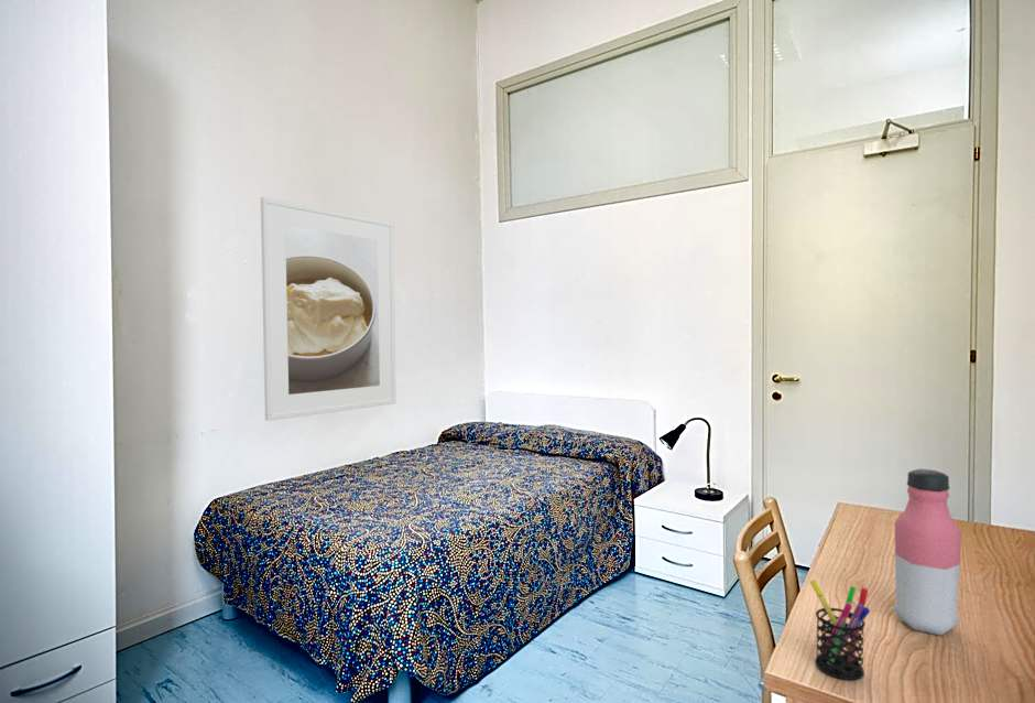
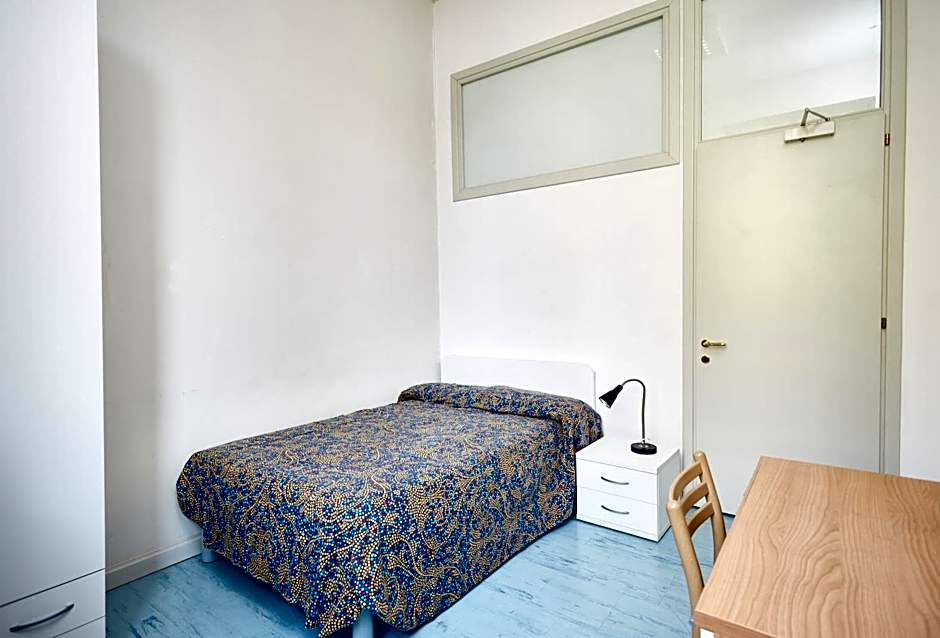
- pen holder [809,578,871,681]
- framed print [260,196,397,422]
- water bottle [892,468,962,637]
